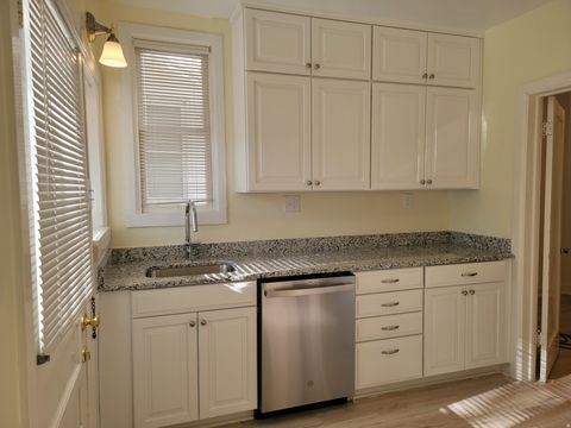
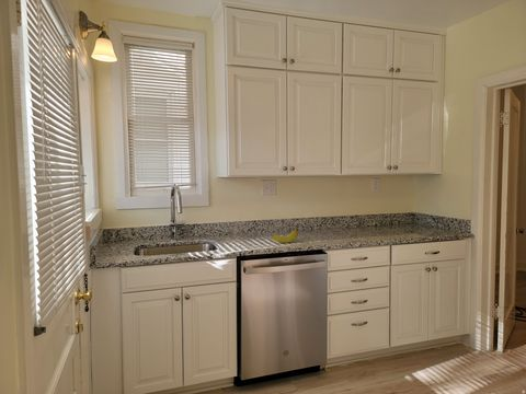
+ fruit [271,224,299,244]
